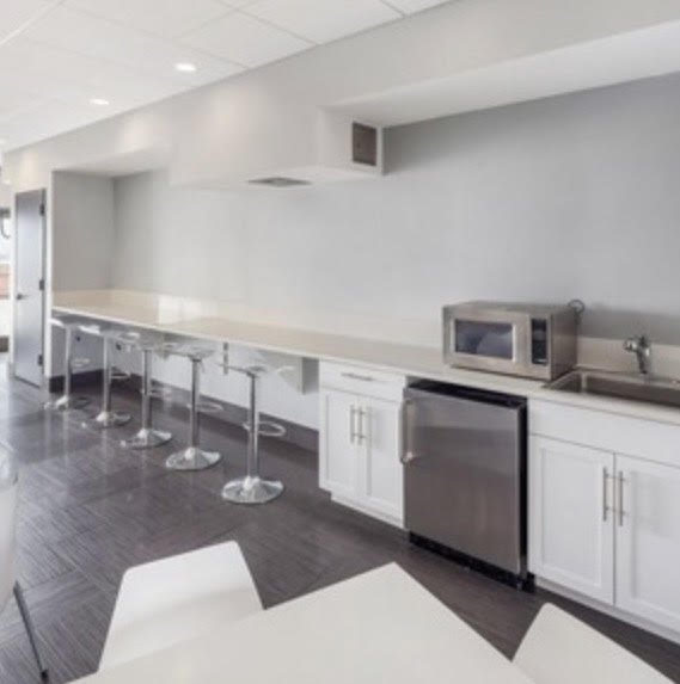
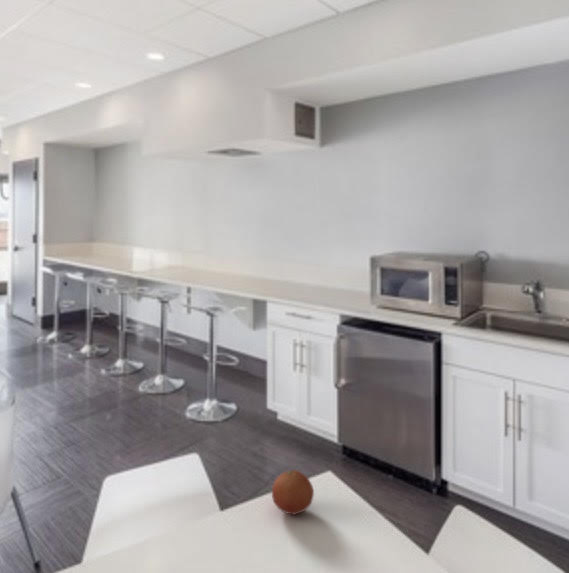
+ fruit [271,469,315,516]
